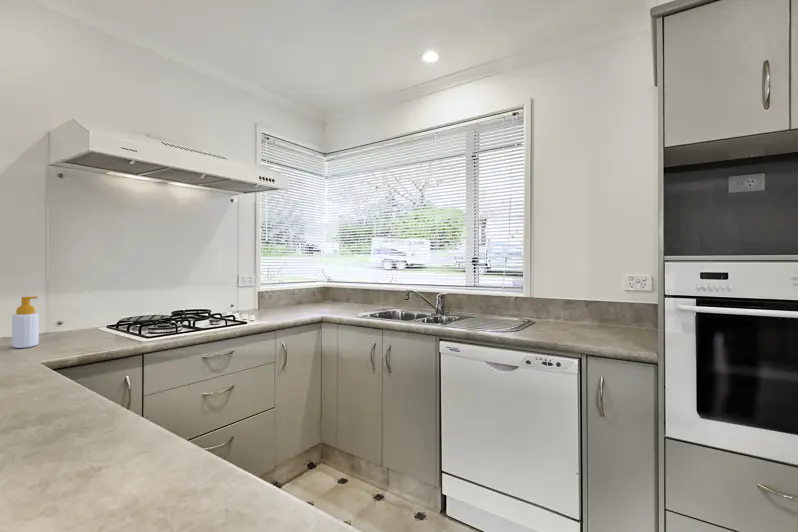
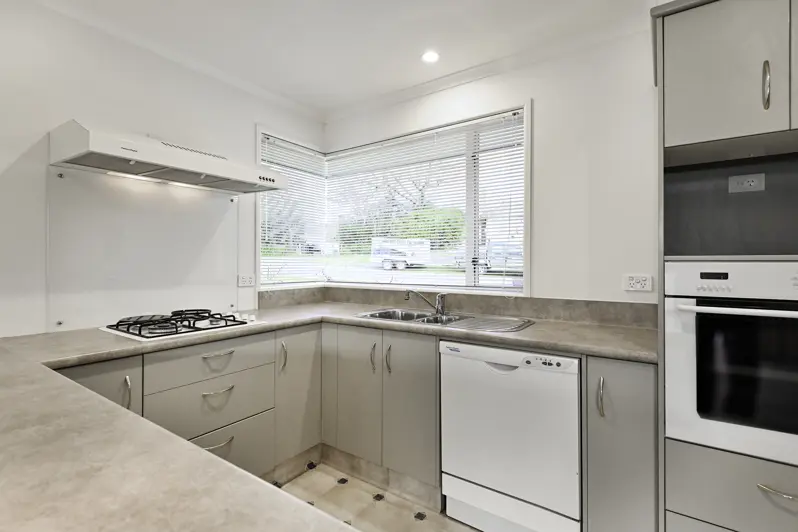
- soap bottle [11,296,40,349]
